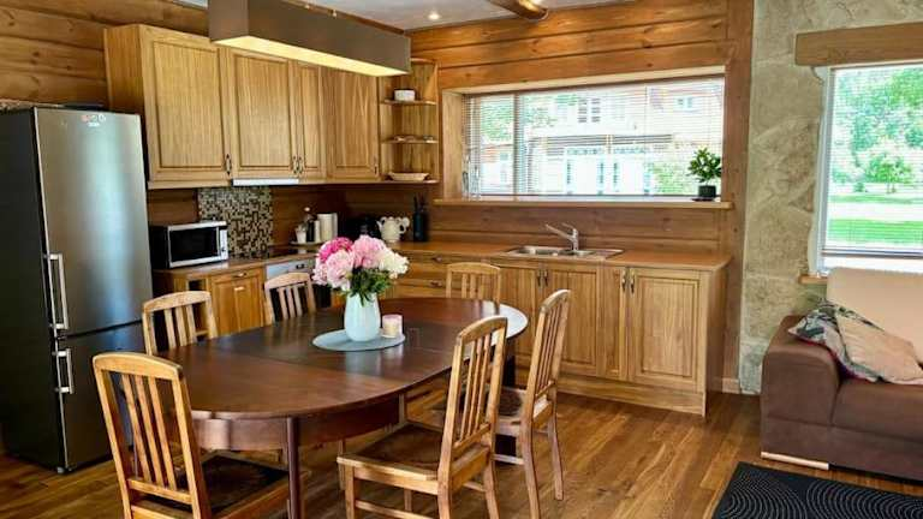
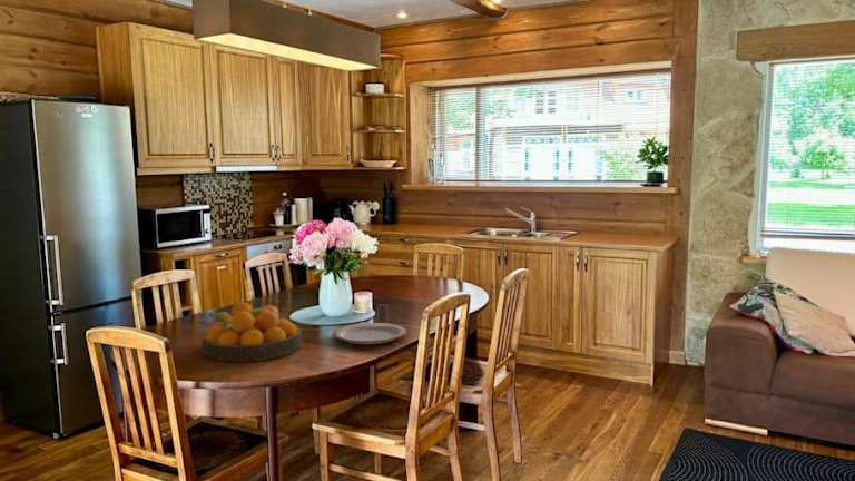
+ plate [332,322,407,345]
+ fruit bowl [202,301,303,363]
